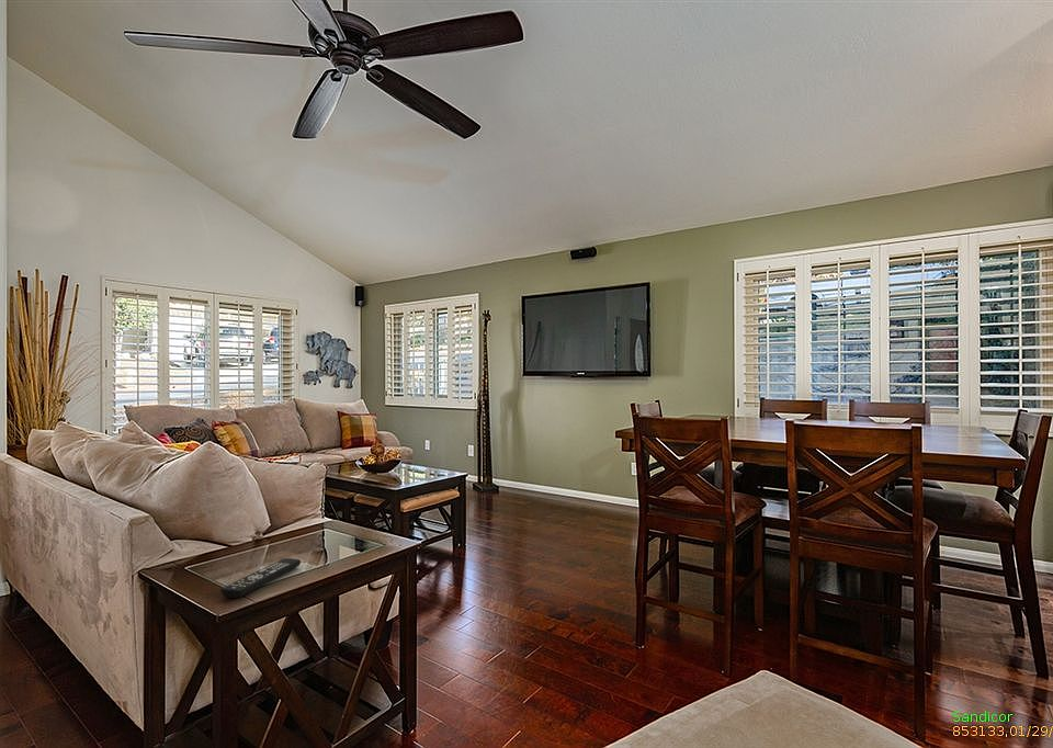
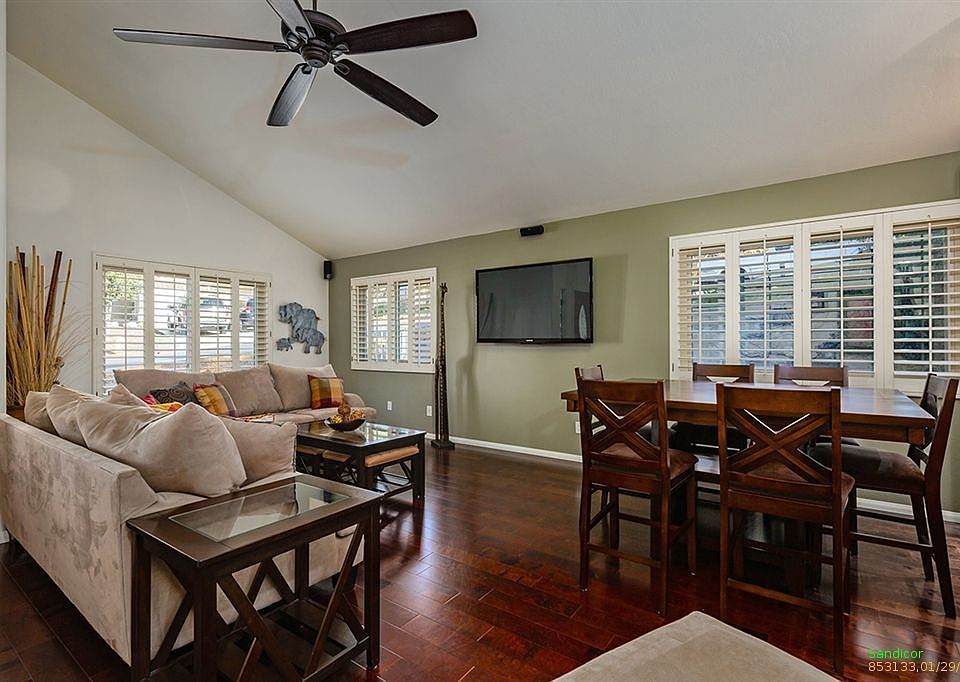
- remote control [220,557,302,599]
